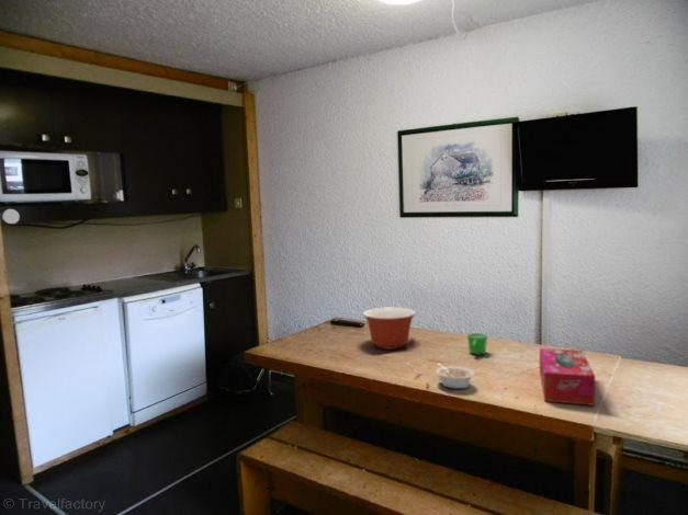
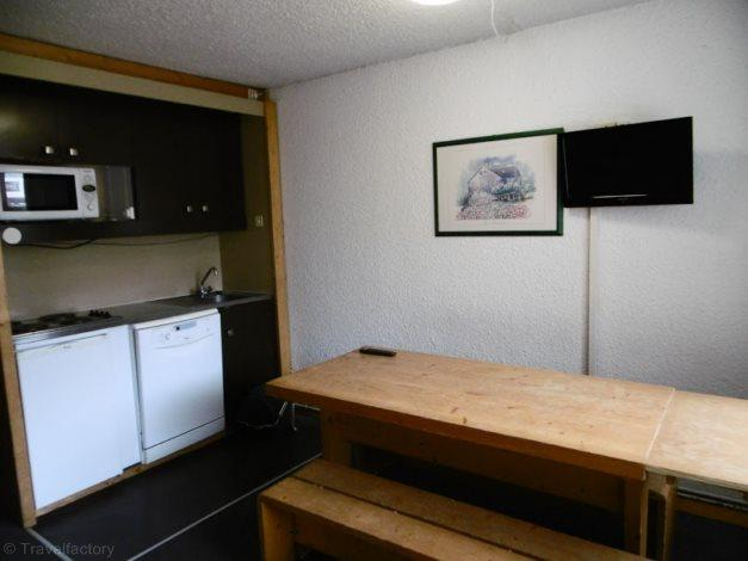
- mixing bowl [361,306,417,351]
- tissue box [539,347,596,407]
- mug [466,332,488,355]
- legume [435,362,475,390]
